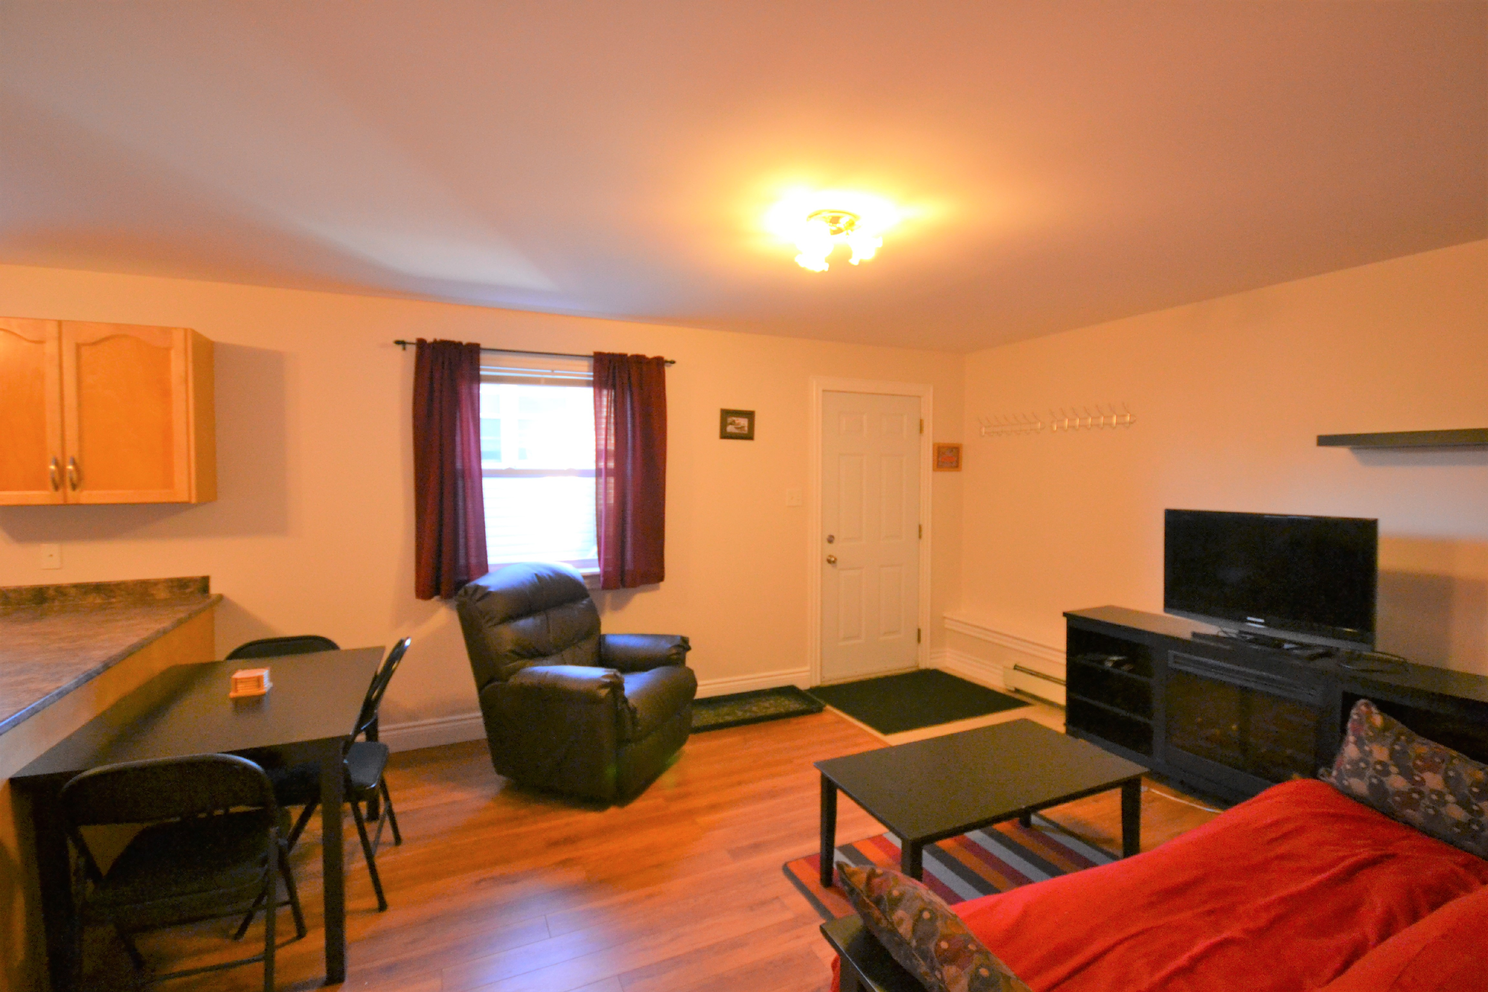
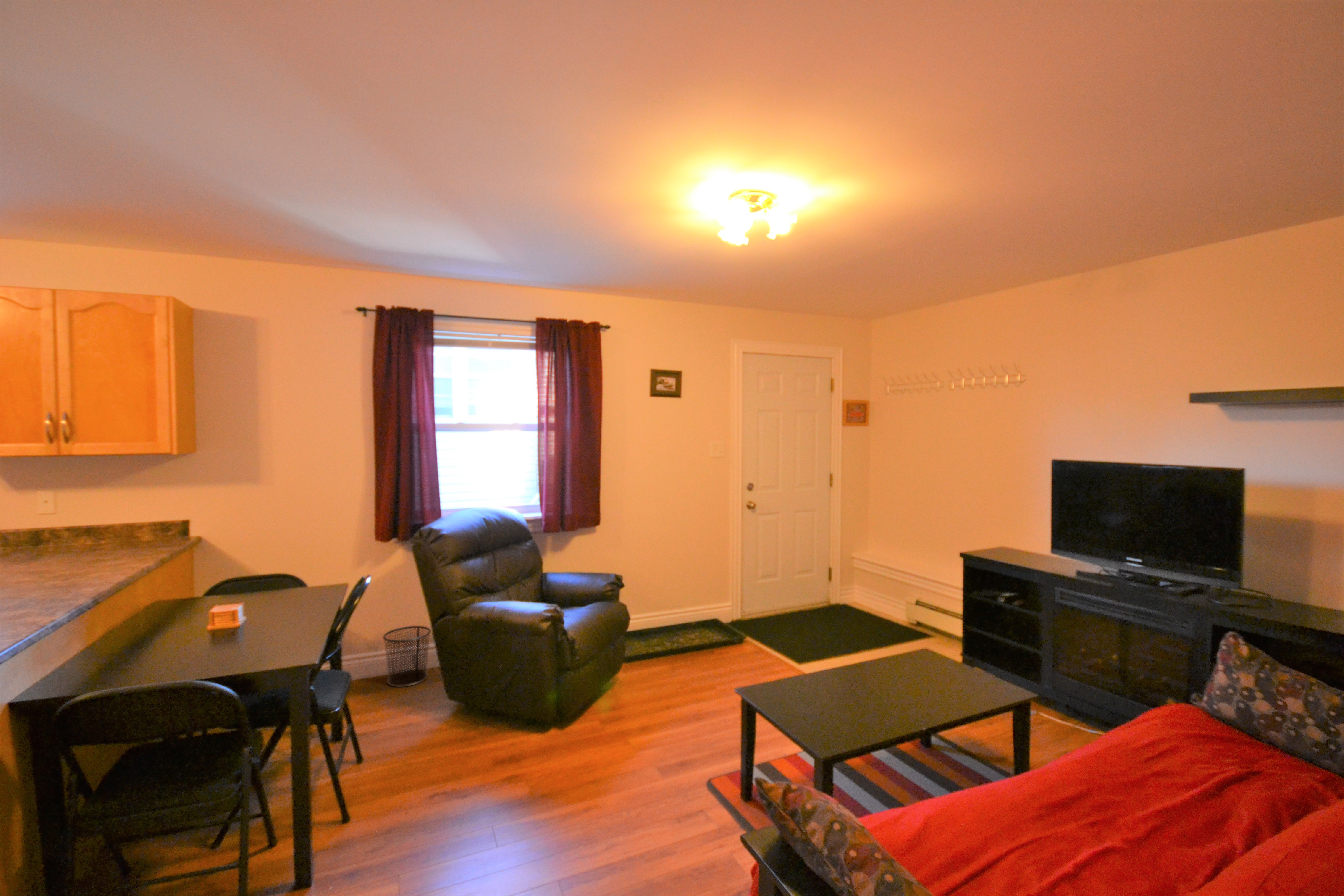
+ waste bin [383,626,431,687]
